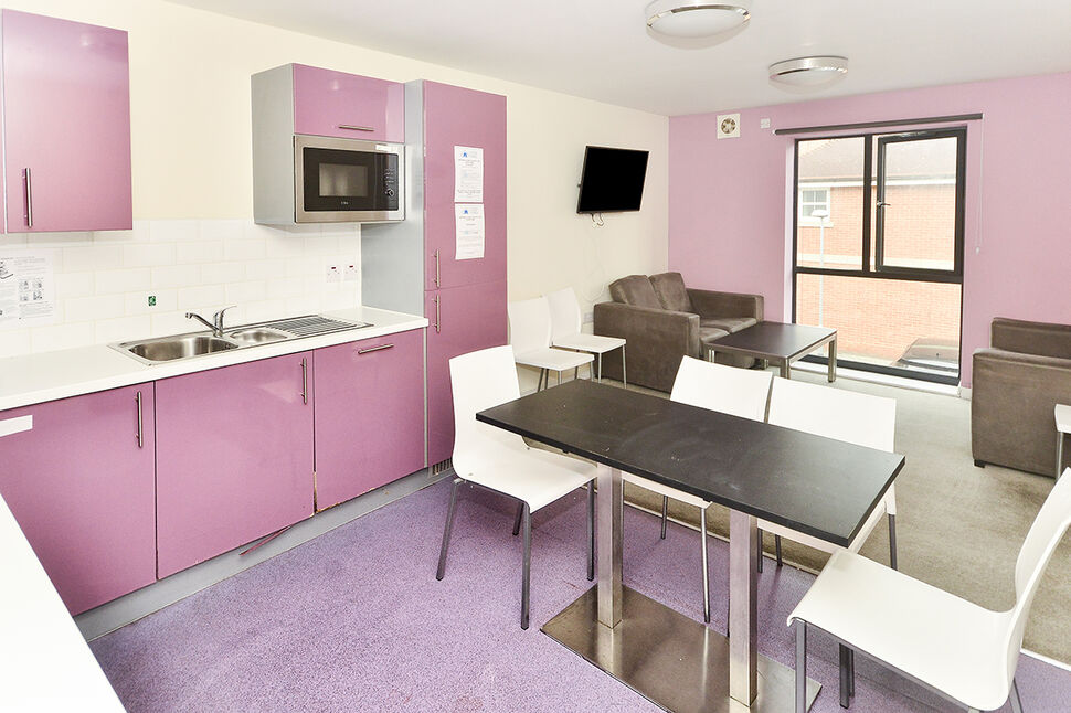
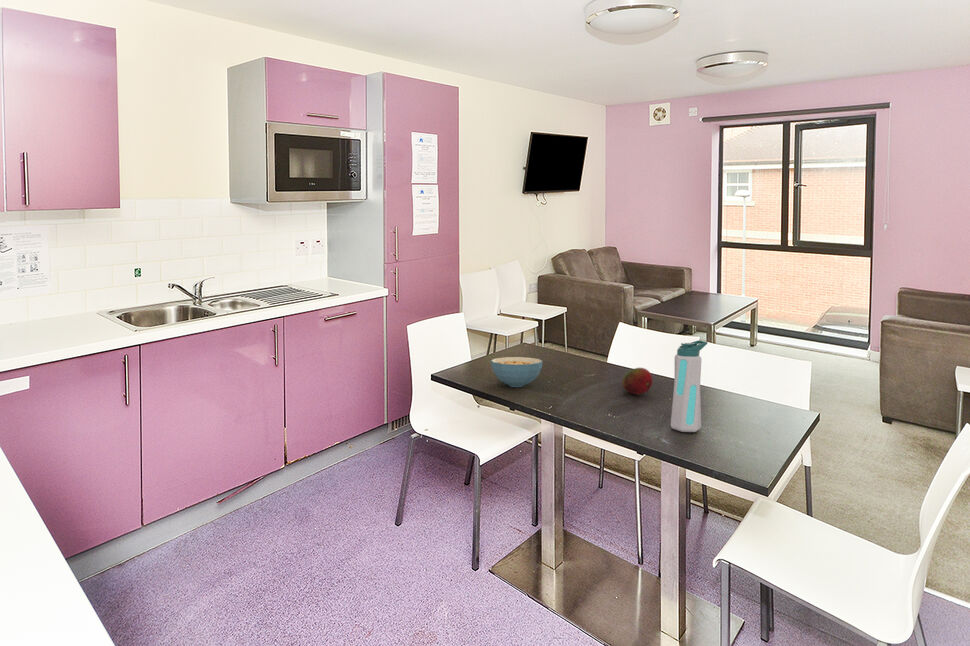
+ water bottle [670,339,709,433]
+ cereal bowl [490,356,544,388]
+ fruit [621,367,654,396]
